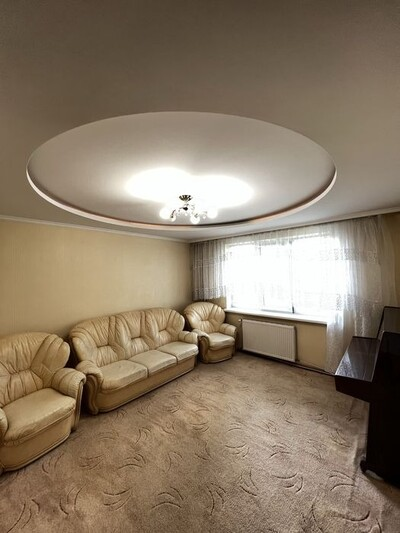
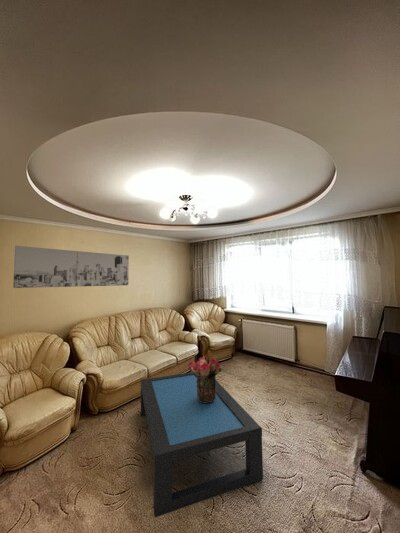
+ wall art [12,245,130,289]
+ coffee table [140,372,264,518]
+ bouquet [187,355,223,403]
